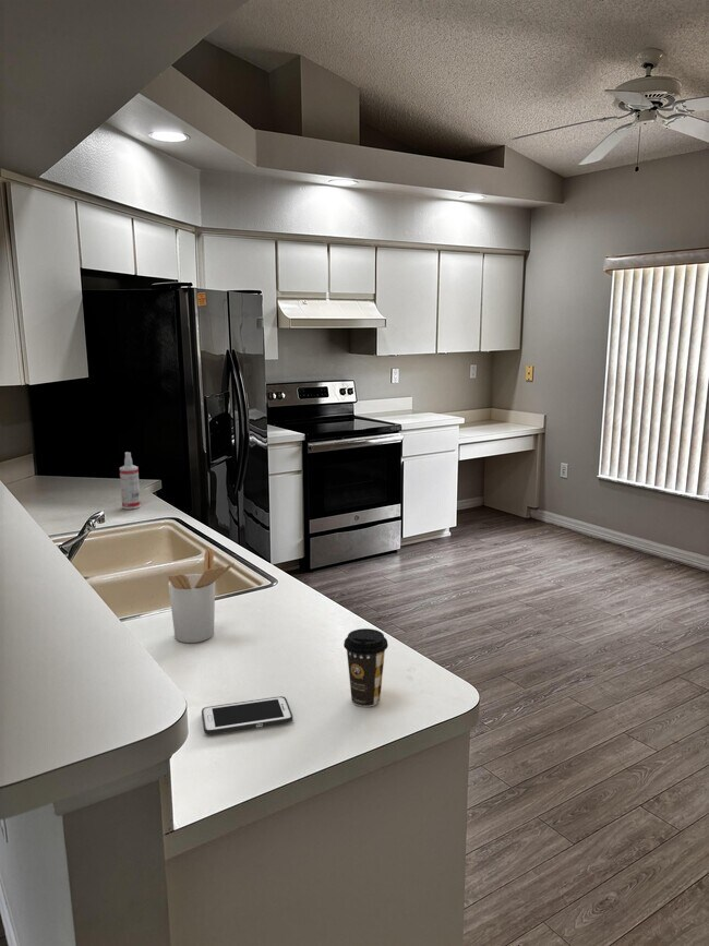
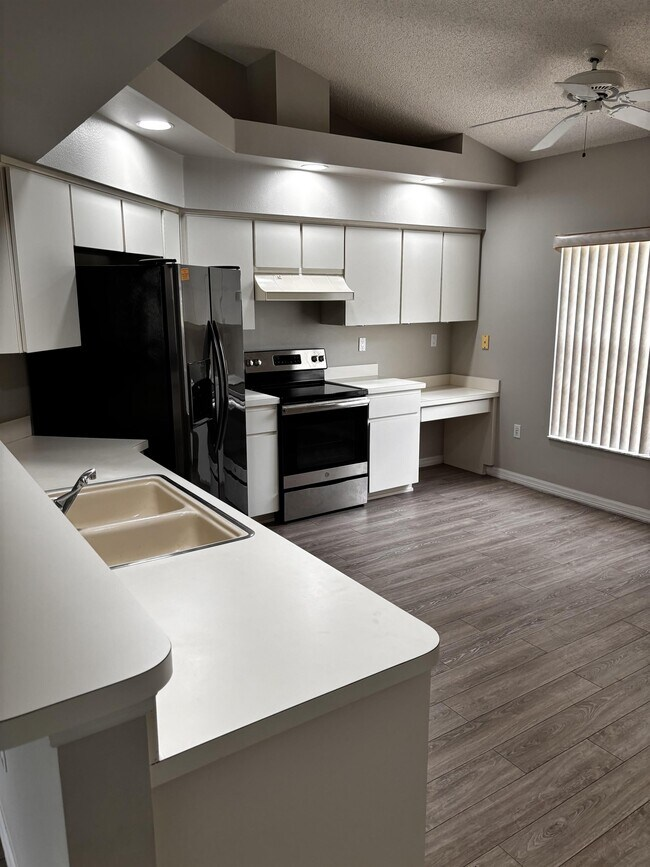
- cell phone [201,695,293,735]
- coffee cup [343,627,389,708]
- utensil holder [167,548,236,644]
- spray bottle [119,451,142,511]
